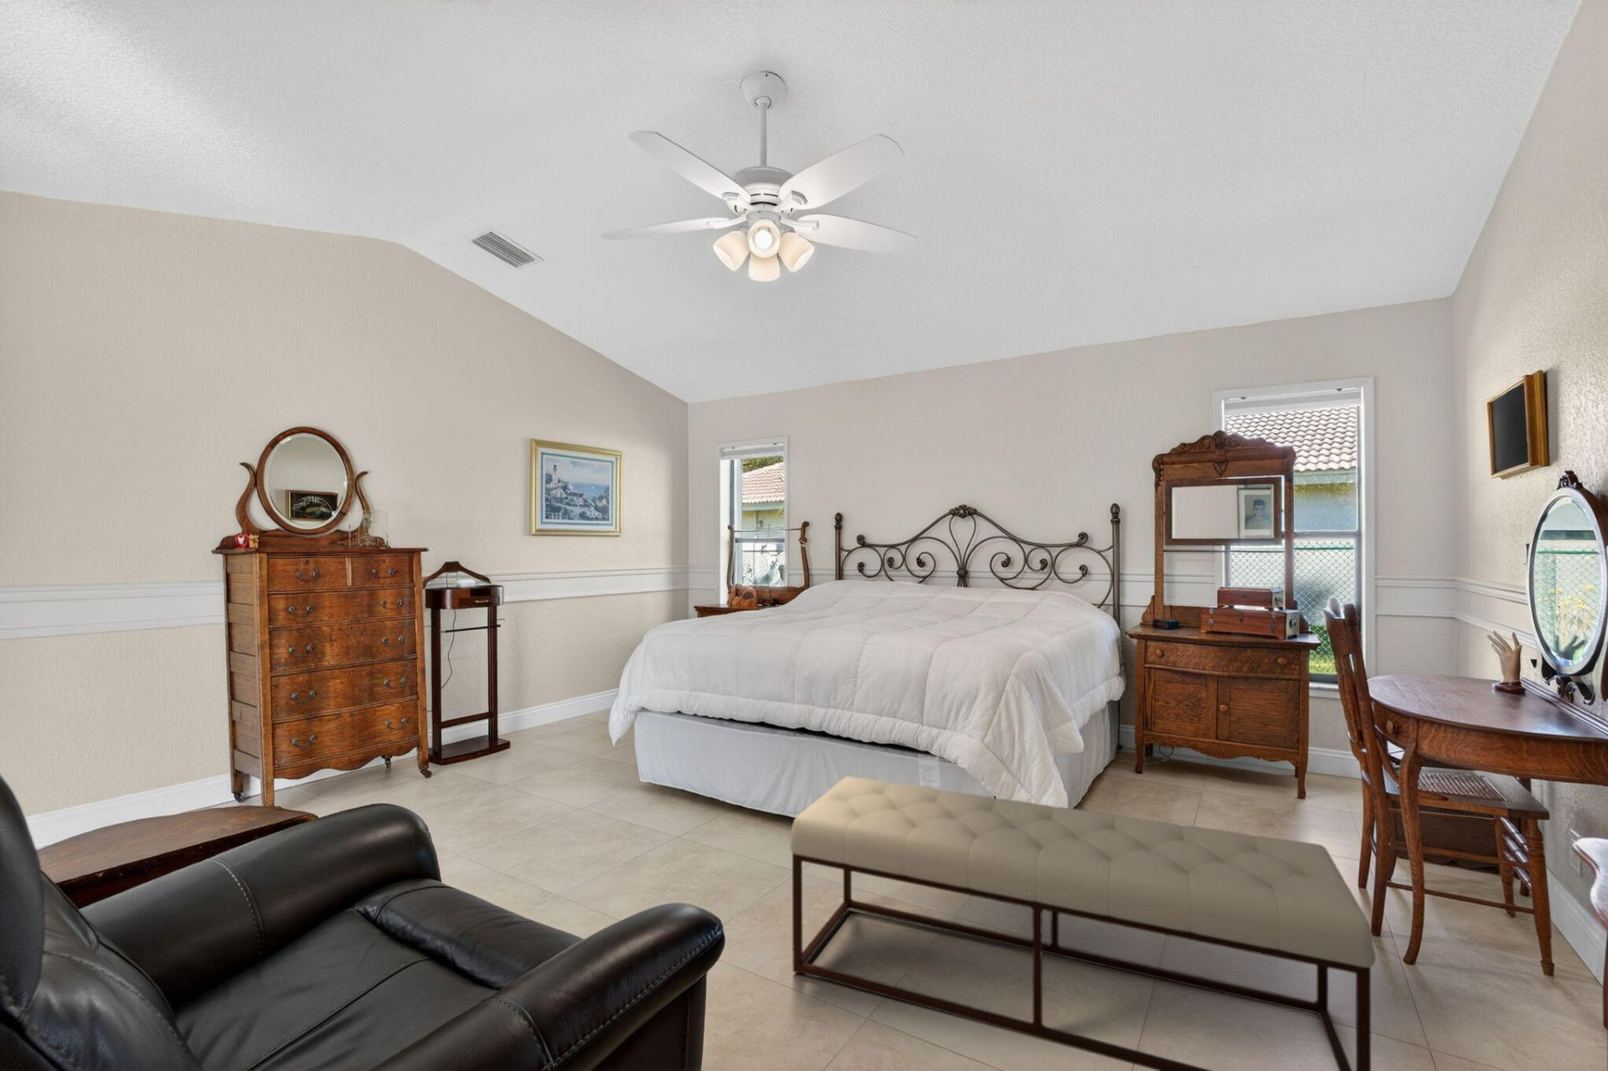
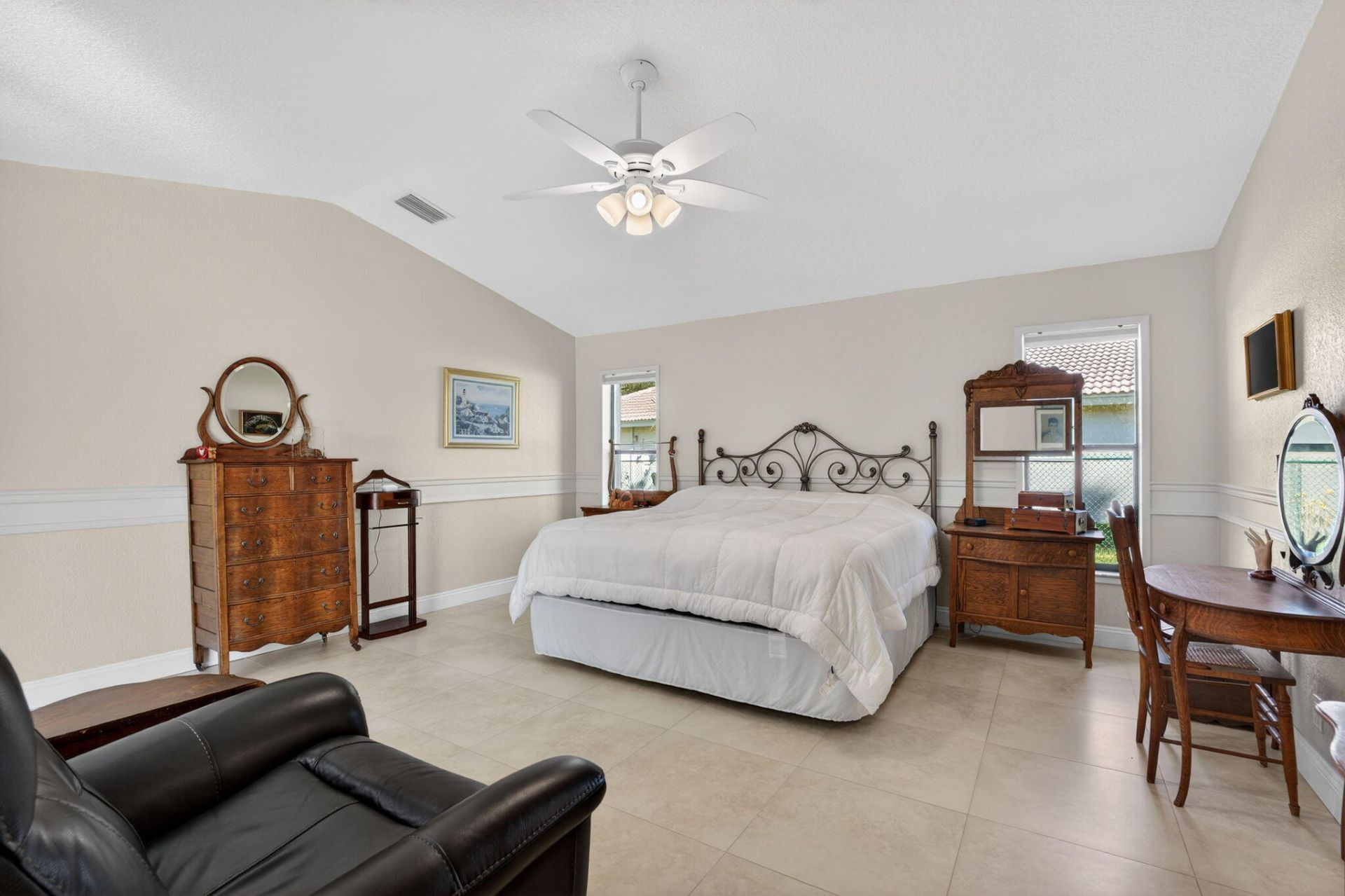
- bench [789,776,1377,1071]
